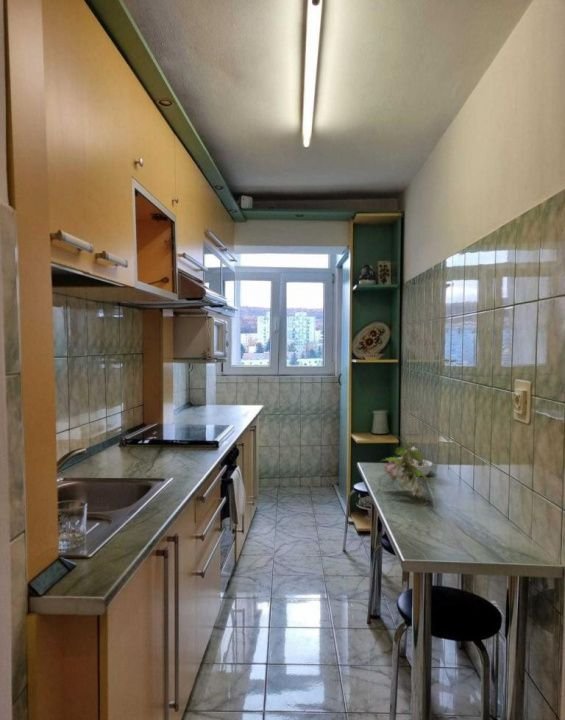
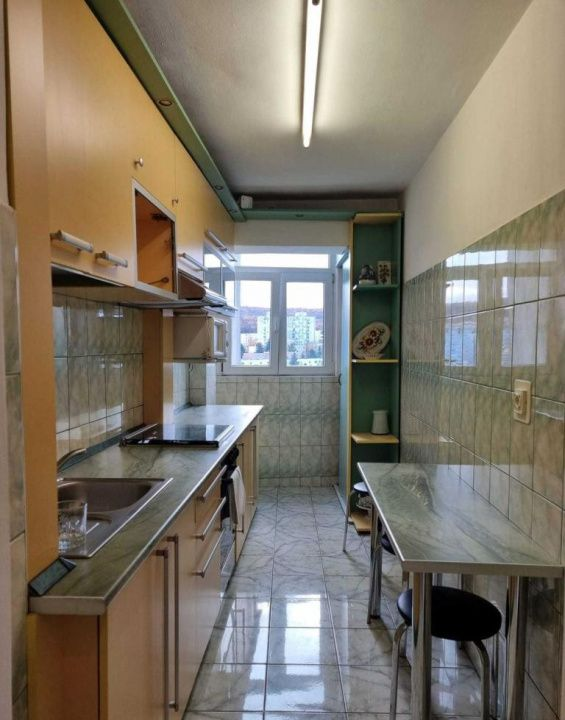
- legume [410,456,434,477]
- plant [379,434,429,497]
